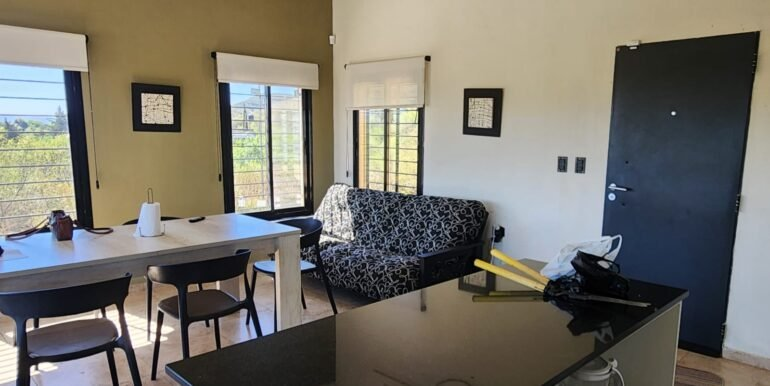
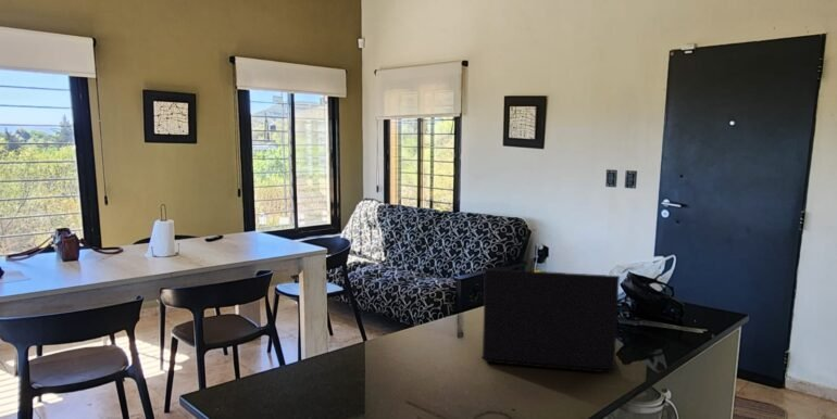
+ laptop [482,268,621,374]
